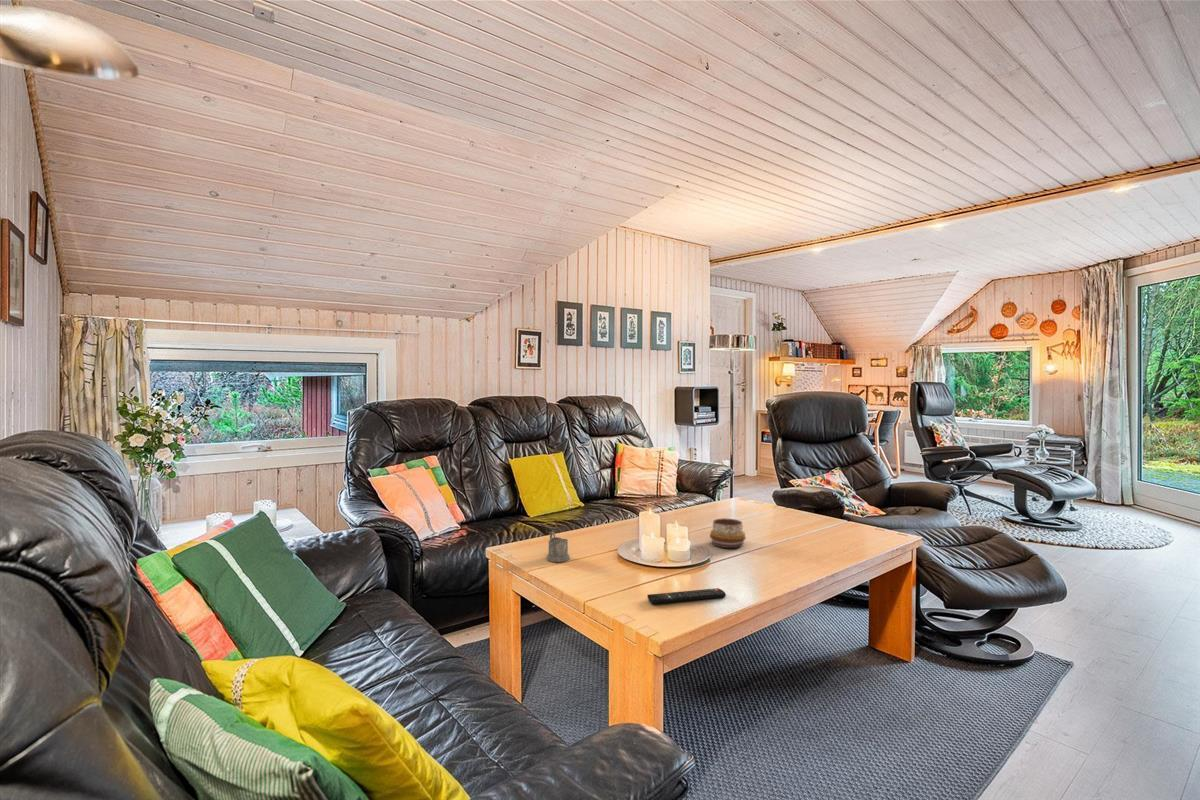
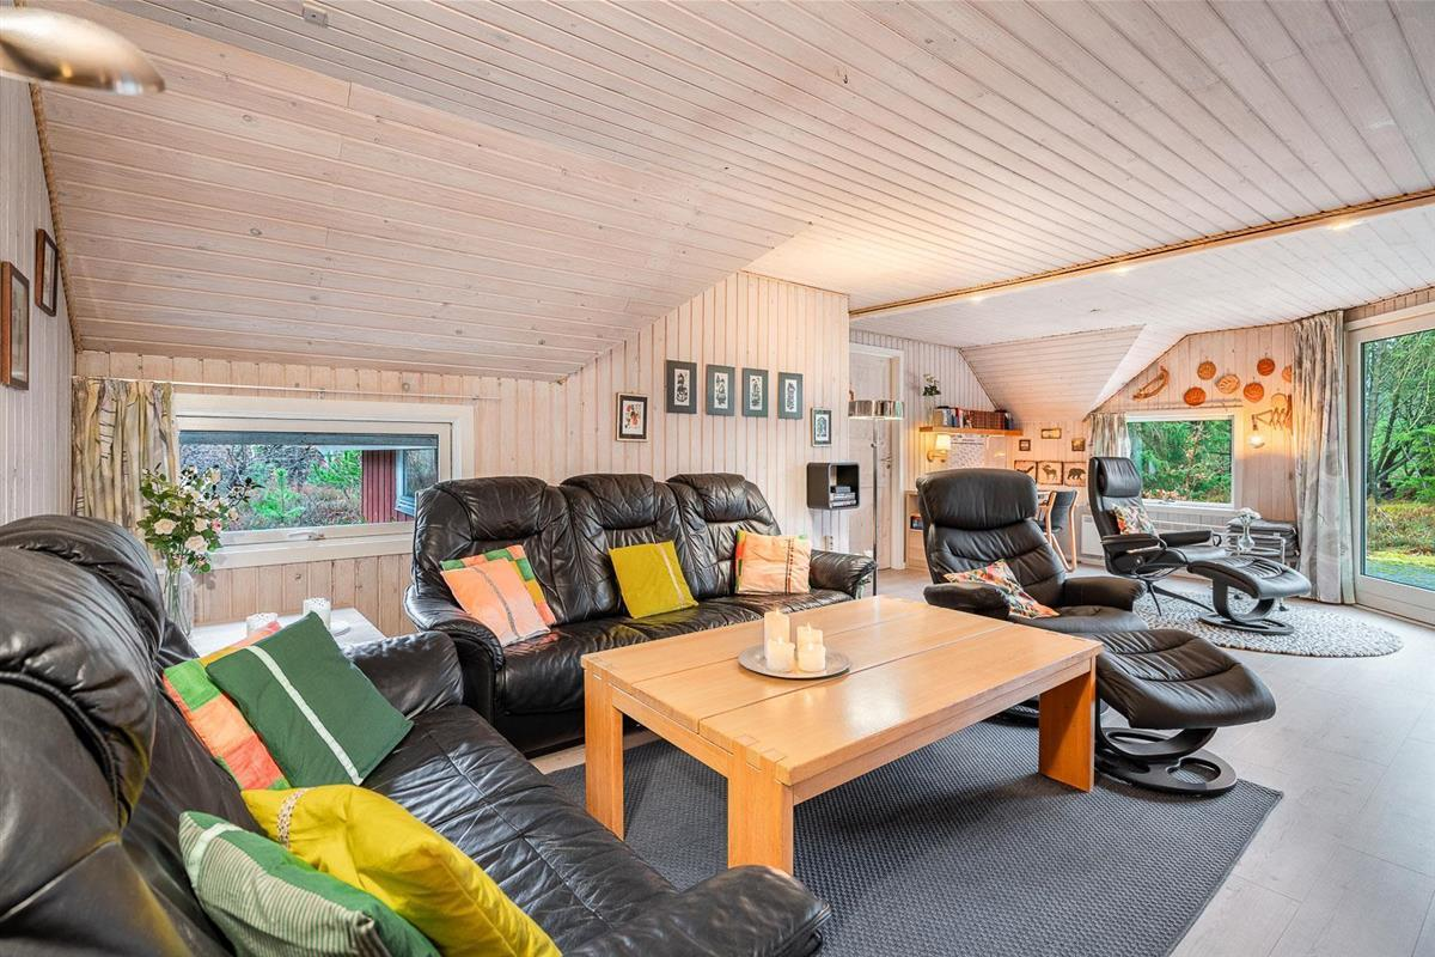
- decorative bowl [709,517,747,549]
- tea glass holder [546,531,571,563]
- remote control [647,587,727,605]
